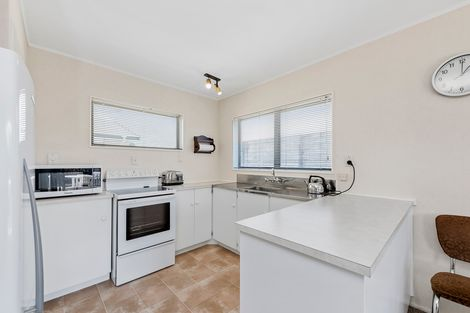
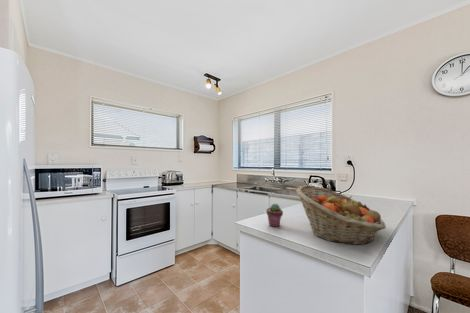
+ potted succulent [265,203,284,228]
+ fruit basket [295,184,387,246]
